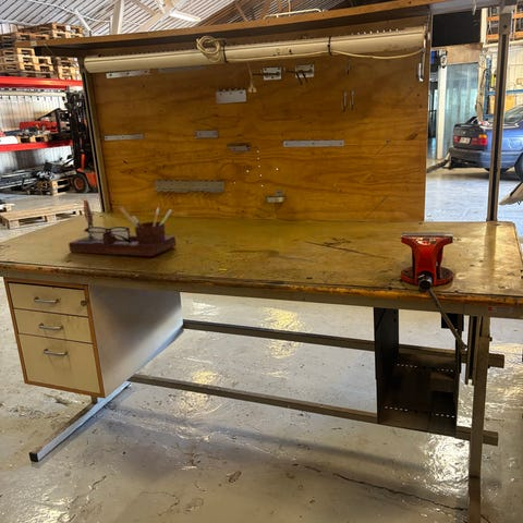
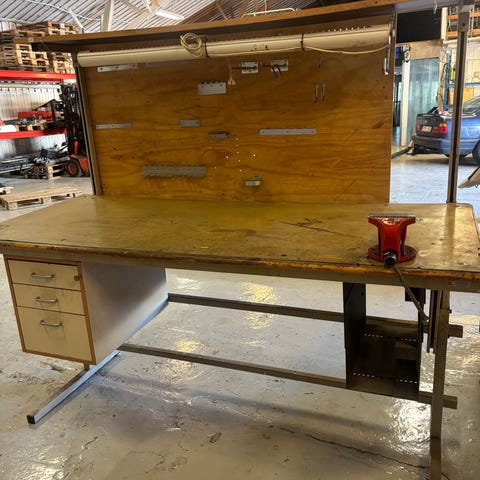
- desk organizer [68,198,177,257]
